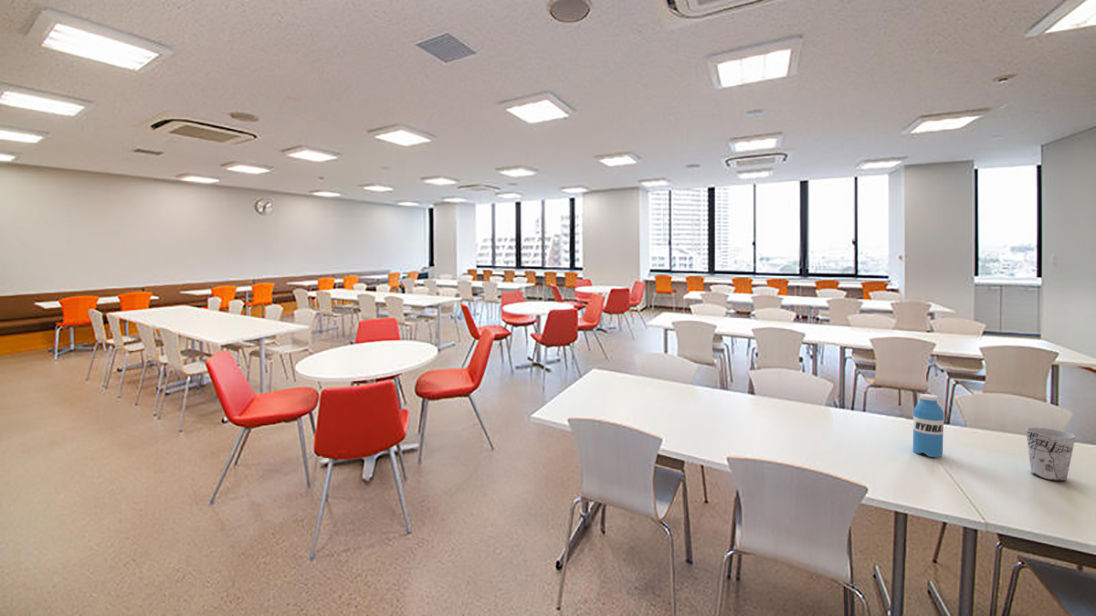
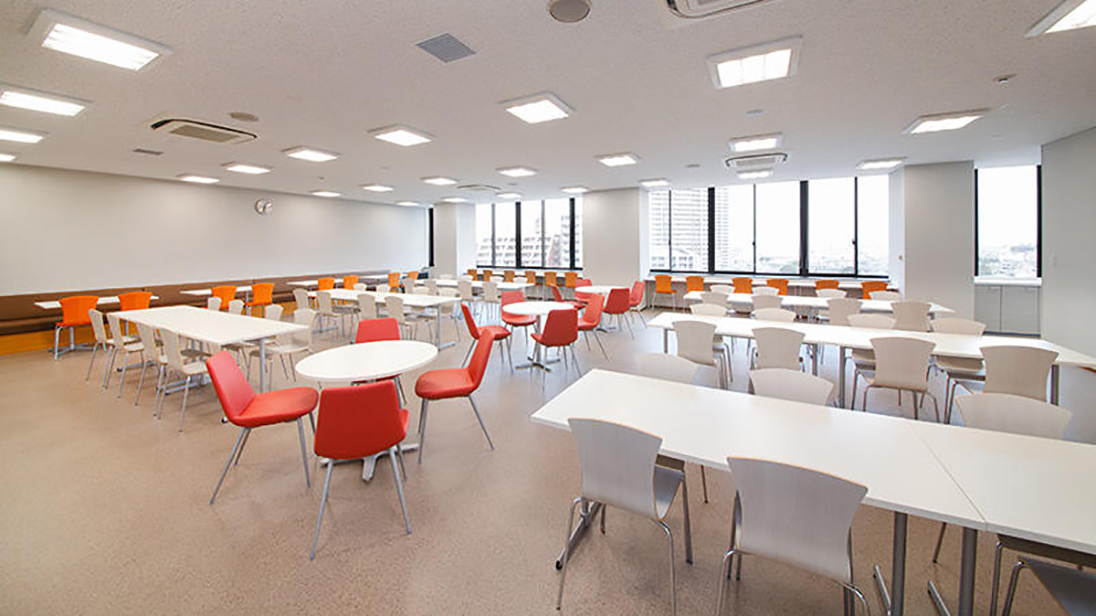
- cup [1025,426,1076,482]
- water bottle [912,393,945,458]
